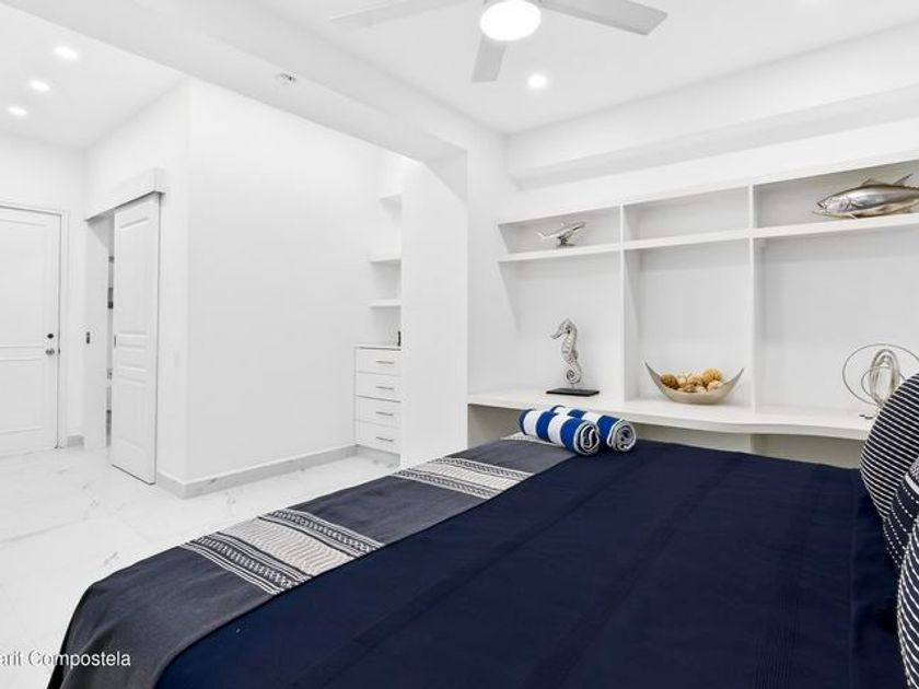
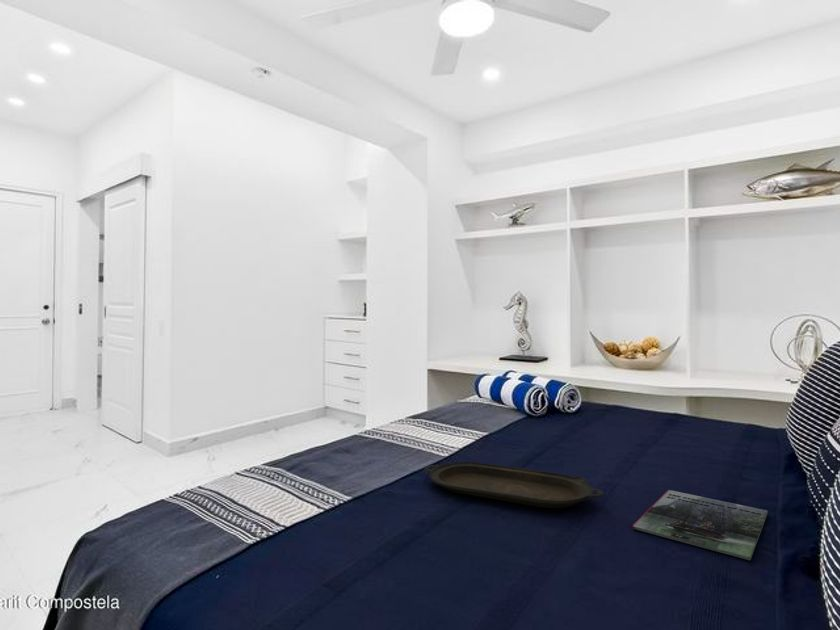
+ magazine [631,489,769,561]
+ serving tray [423,461,605,509]
